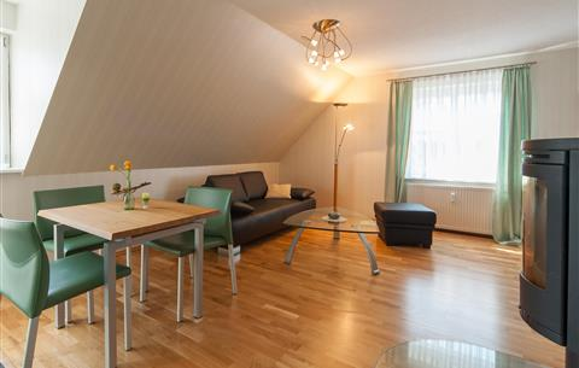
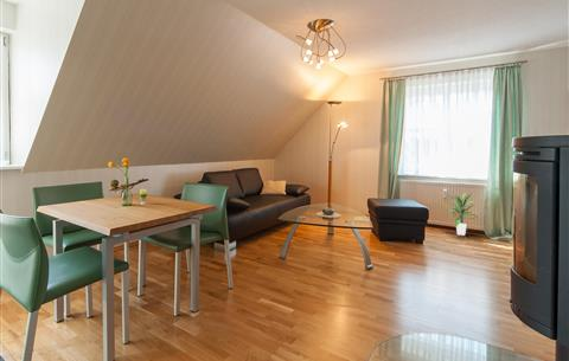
+ indoor plant [445,192,480,237]
